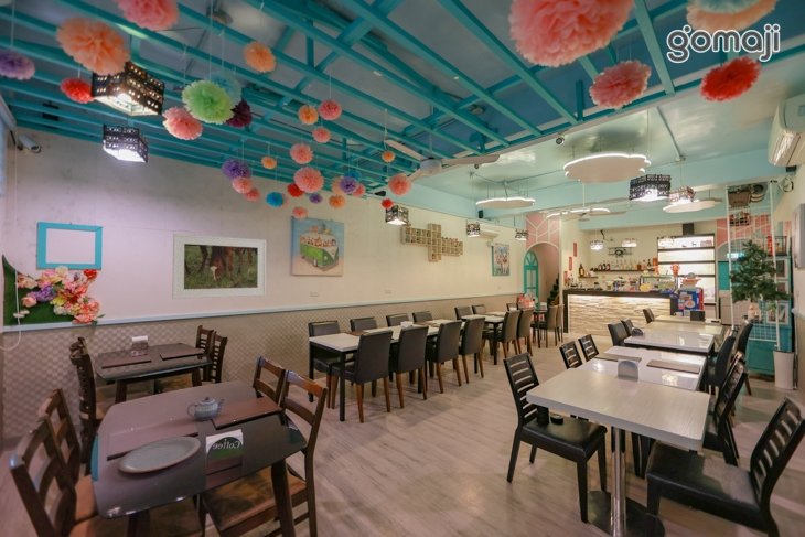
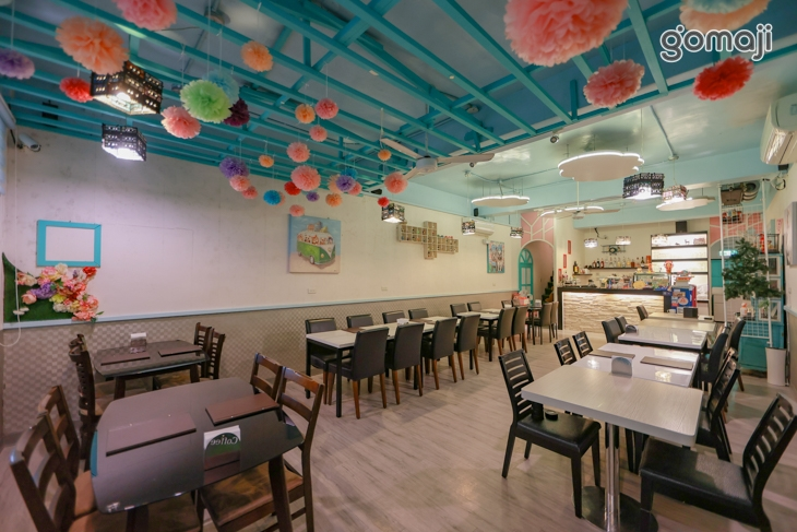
- plate [117,436,202,474]
- teapot [186,396,226,421]
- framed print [171,233,267,300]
